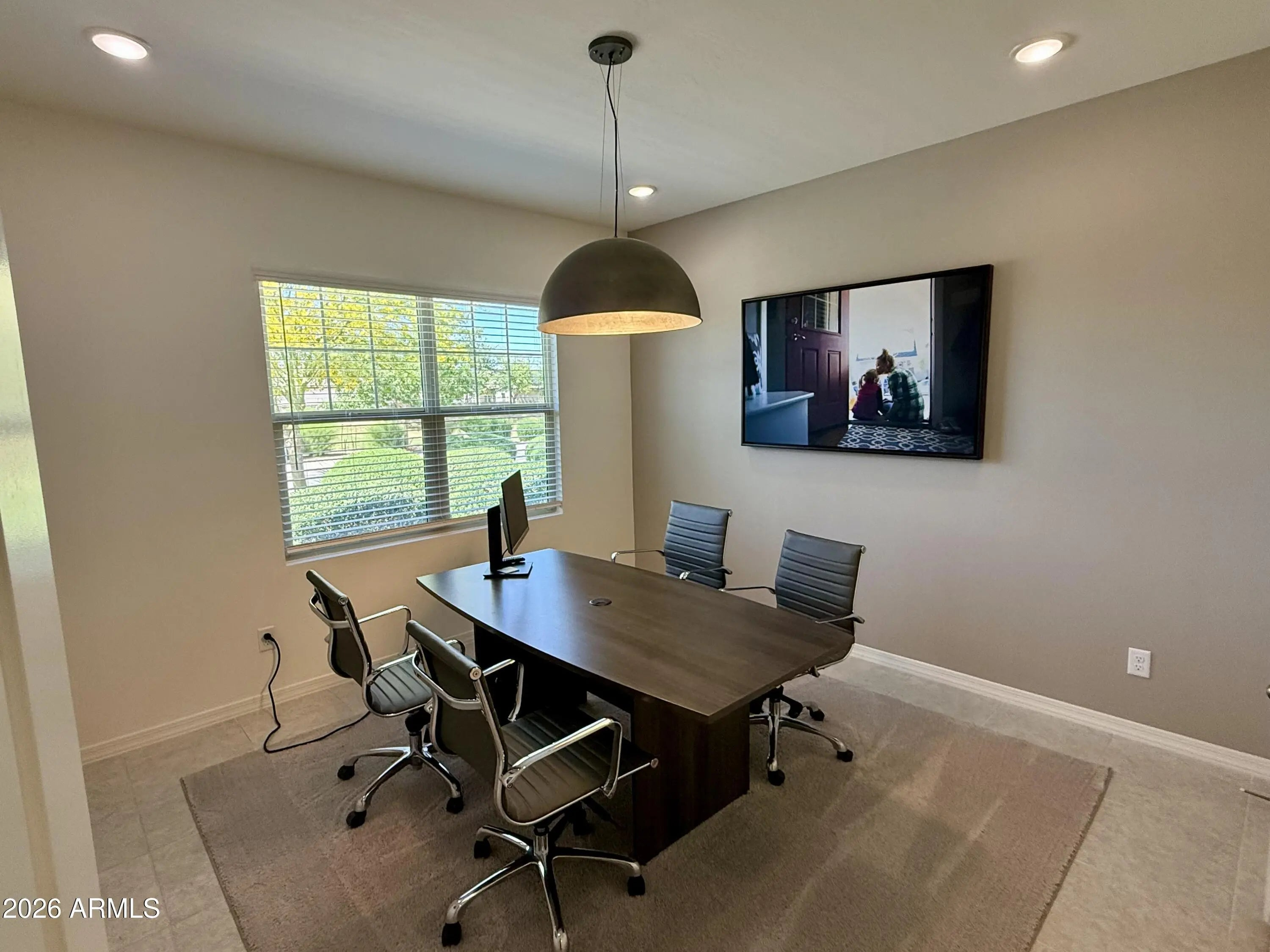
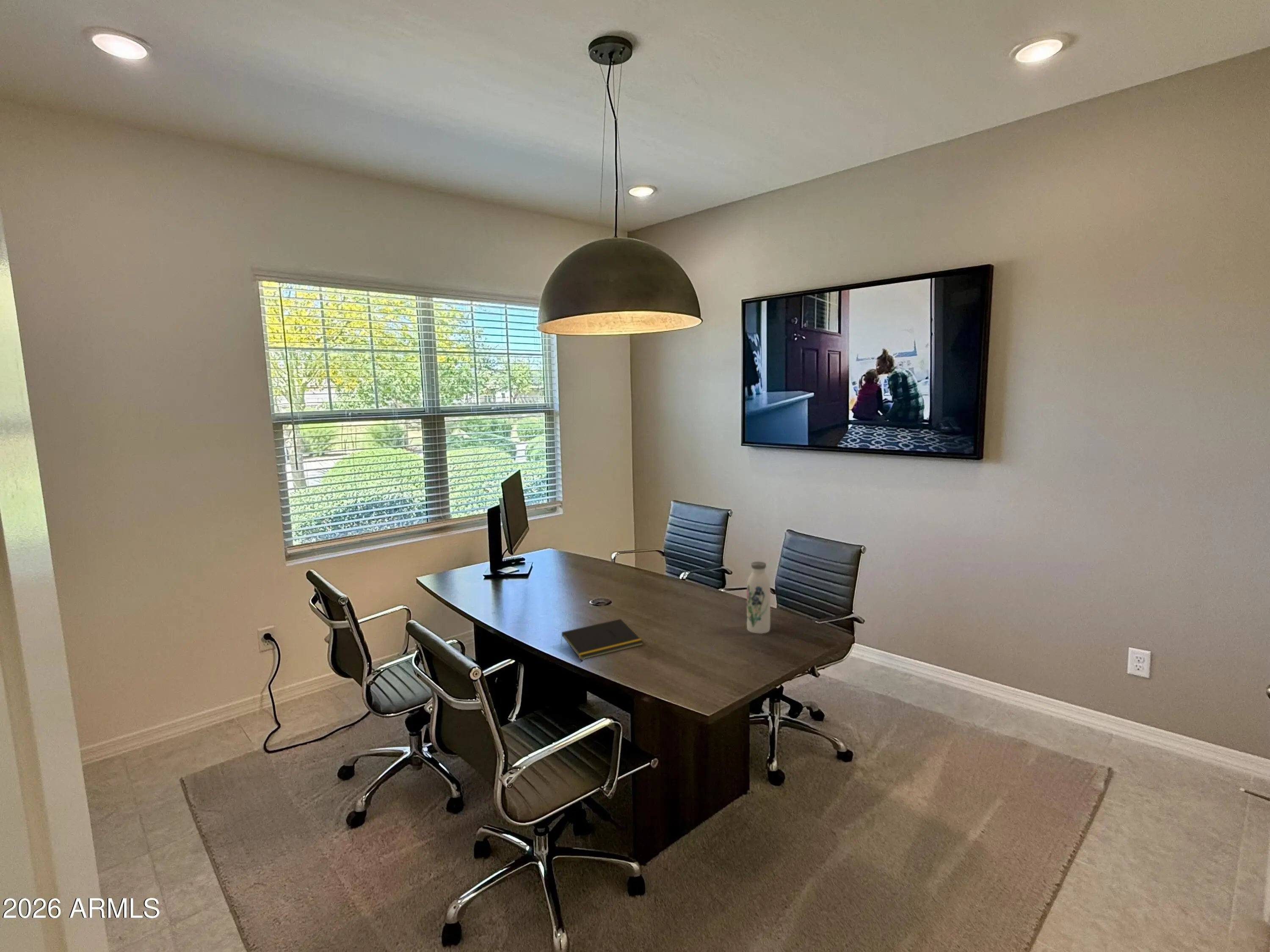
+ notepad [560,619,644,661]
+ water bottle [746,561,771,634]
